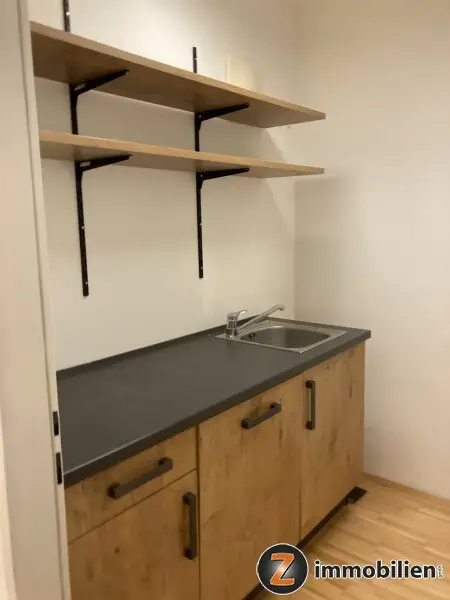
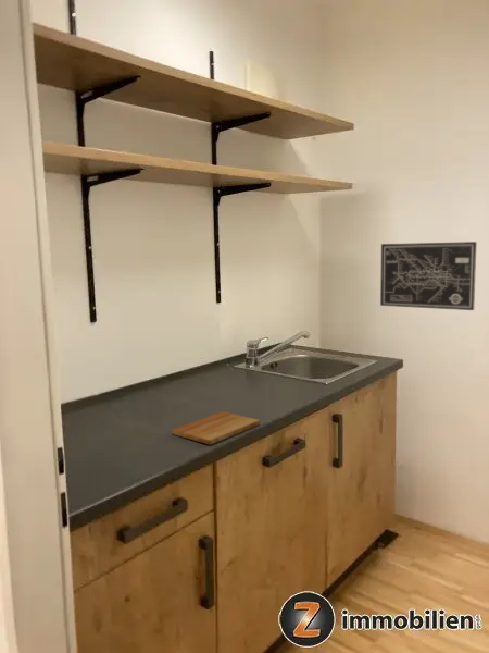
+ wall art [379,241,478,311]
+ cutting board [171,410,261,445]
